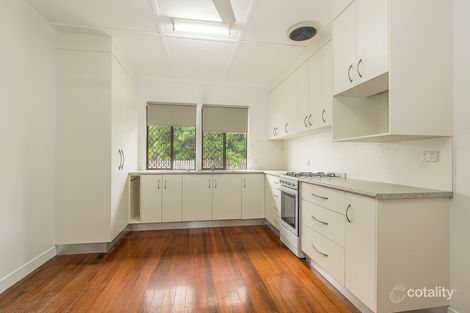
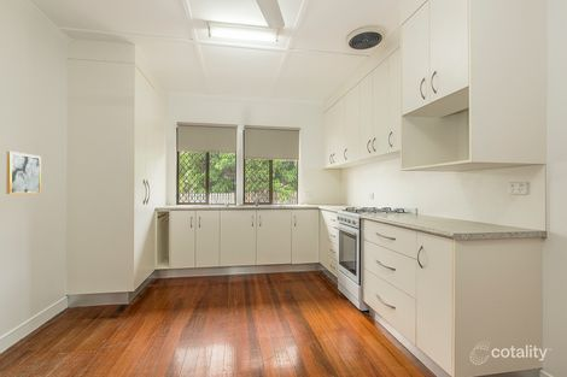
+ wall art [5,151,42,195]
